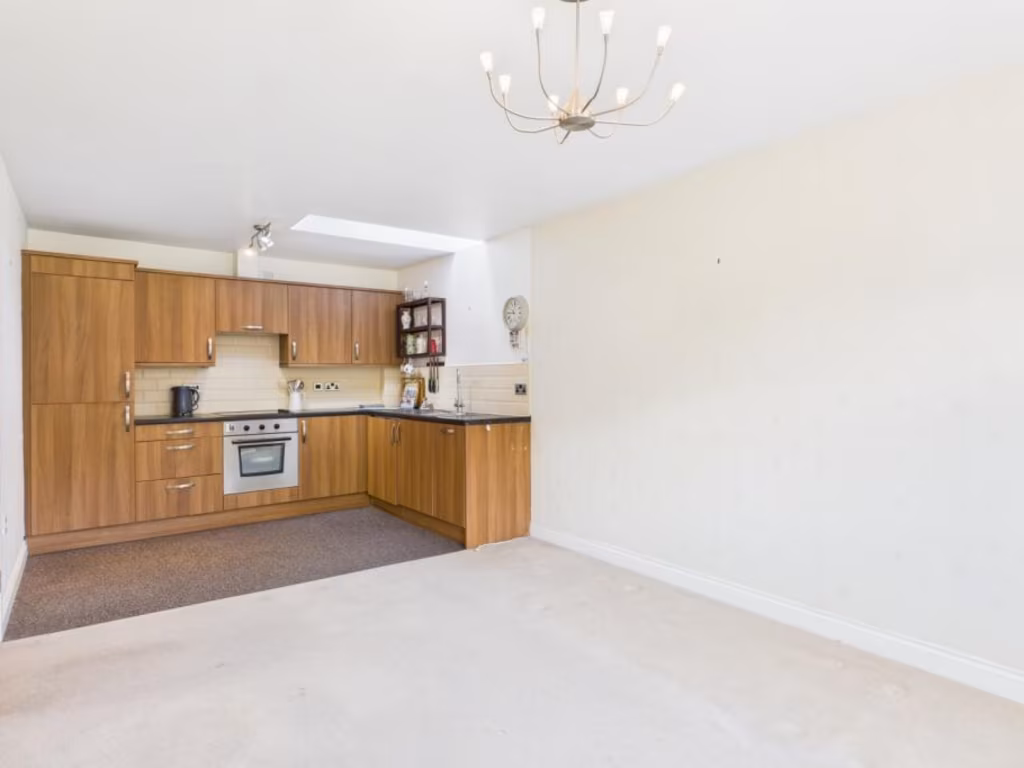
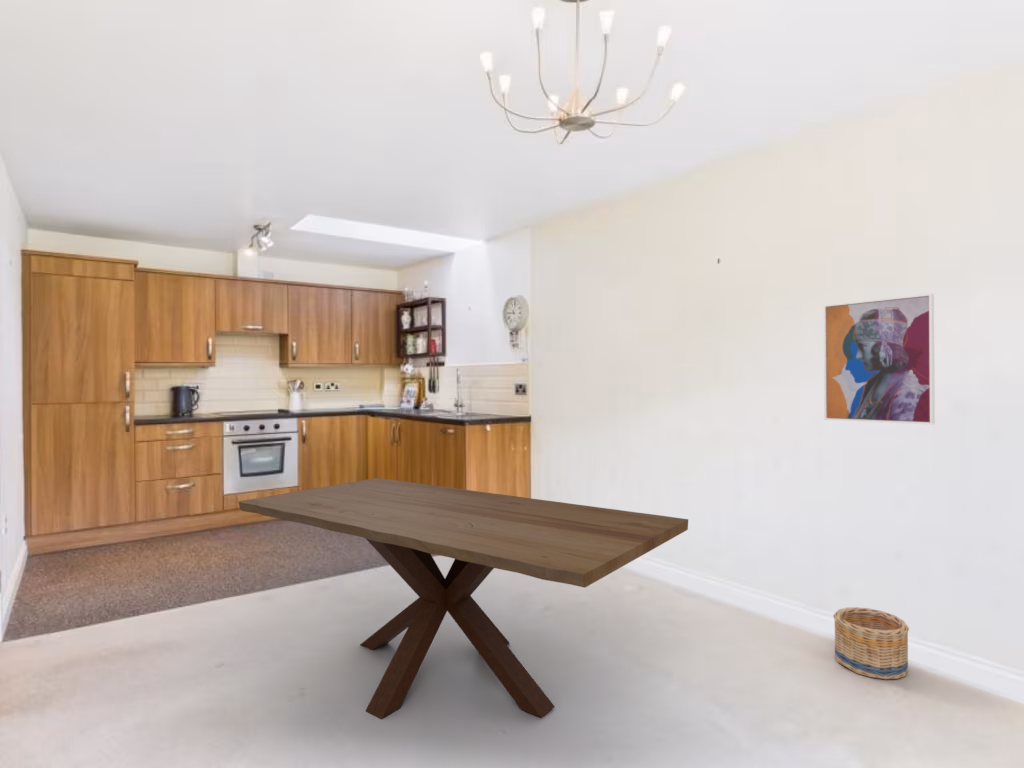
+ dining table [238,477,689,720]
+ wall art [822,292,936,425]
+ basket [832,606,910,680]
